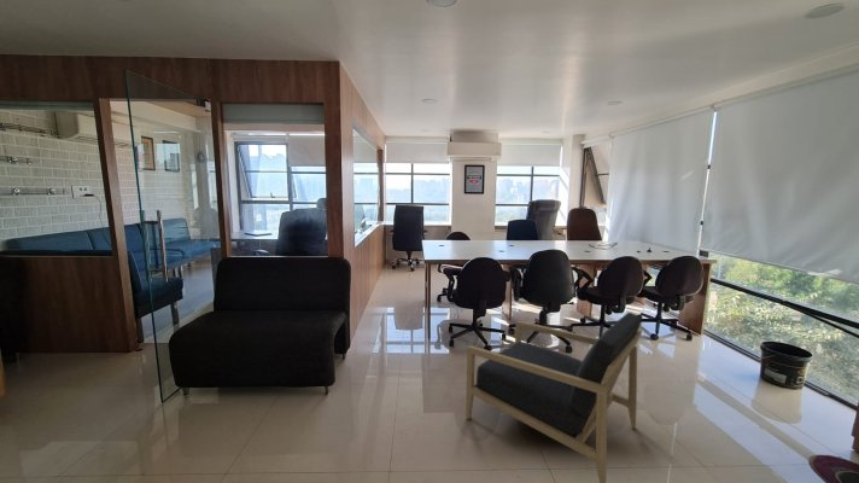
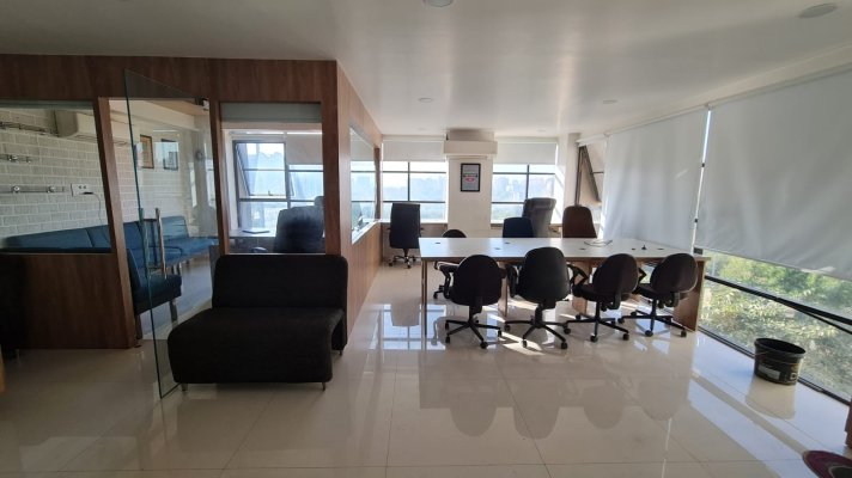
- armchair [464,312,643,483]
